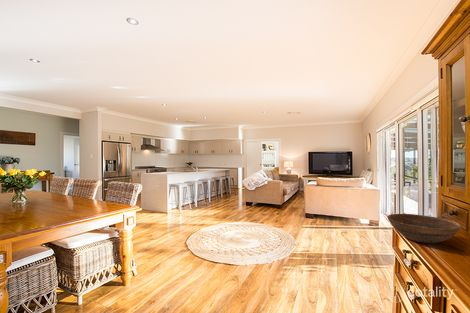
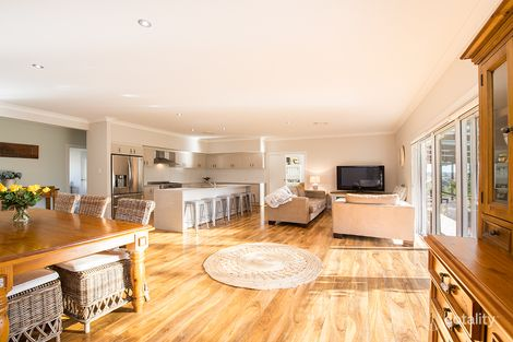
- bowl [386,213,462,244]
